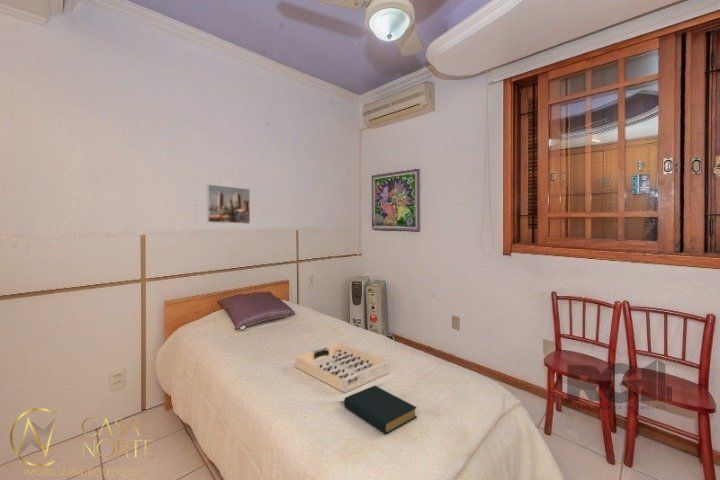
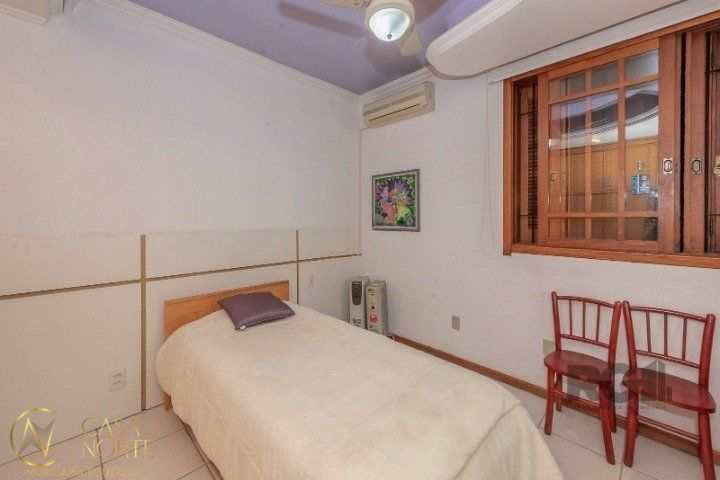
- tray [295,343,390,394]
- hardback book [343,385,418,435]
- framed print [206,183,251,225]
